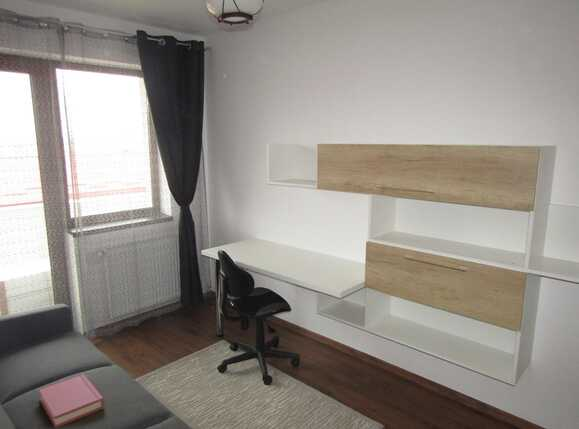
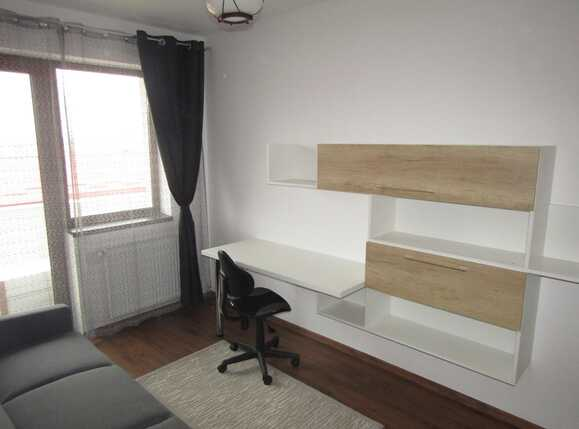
- hardback book [38,373,105,429]
